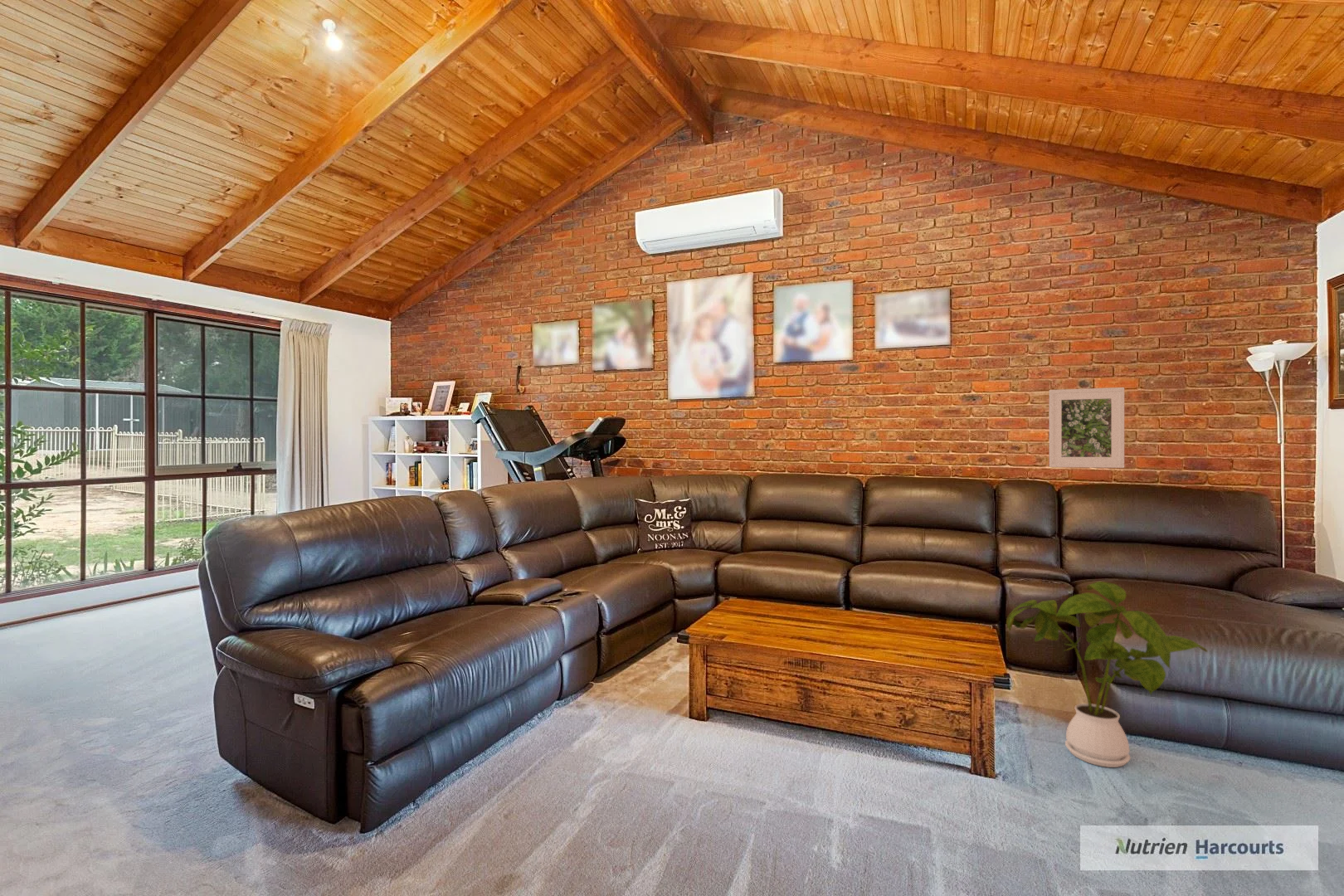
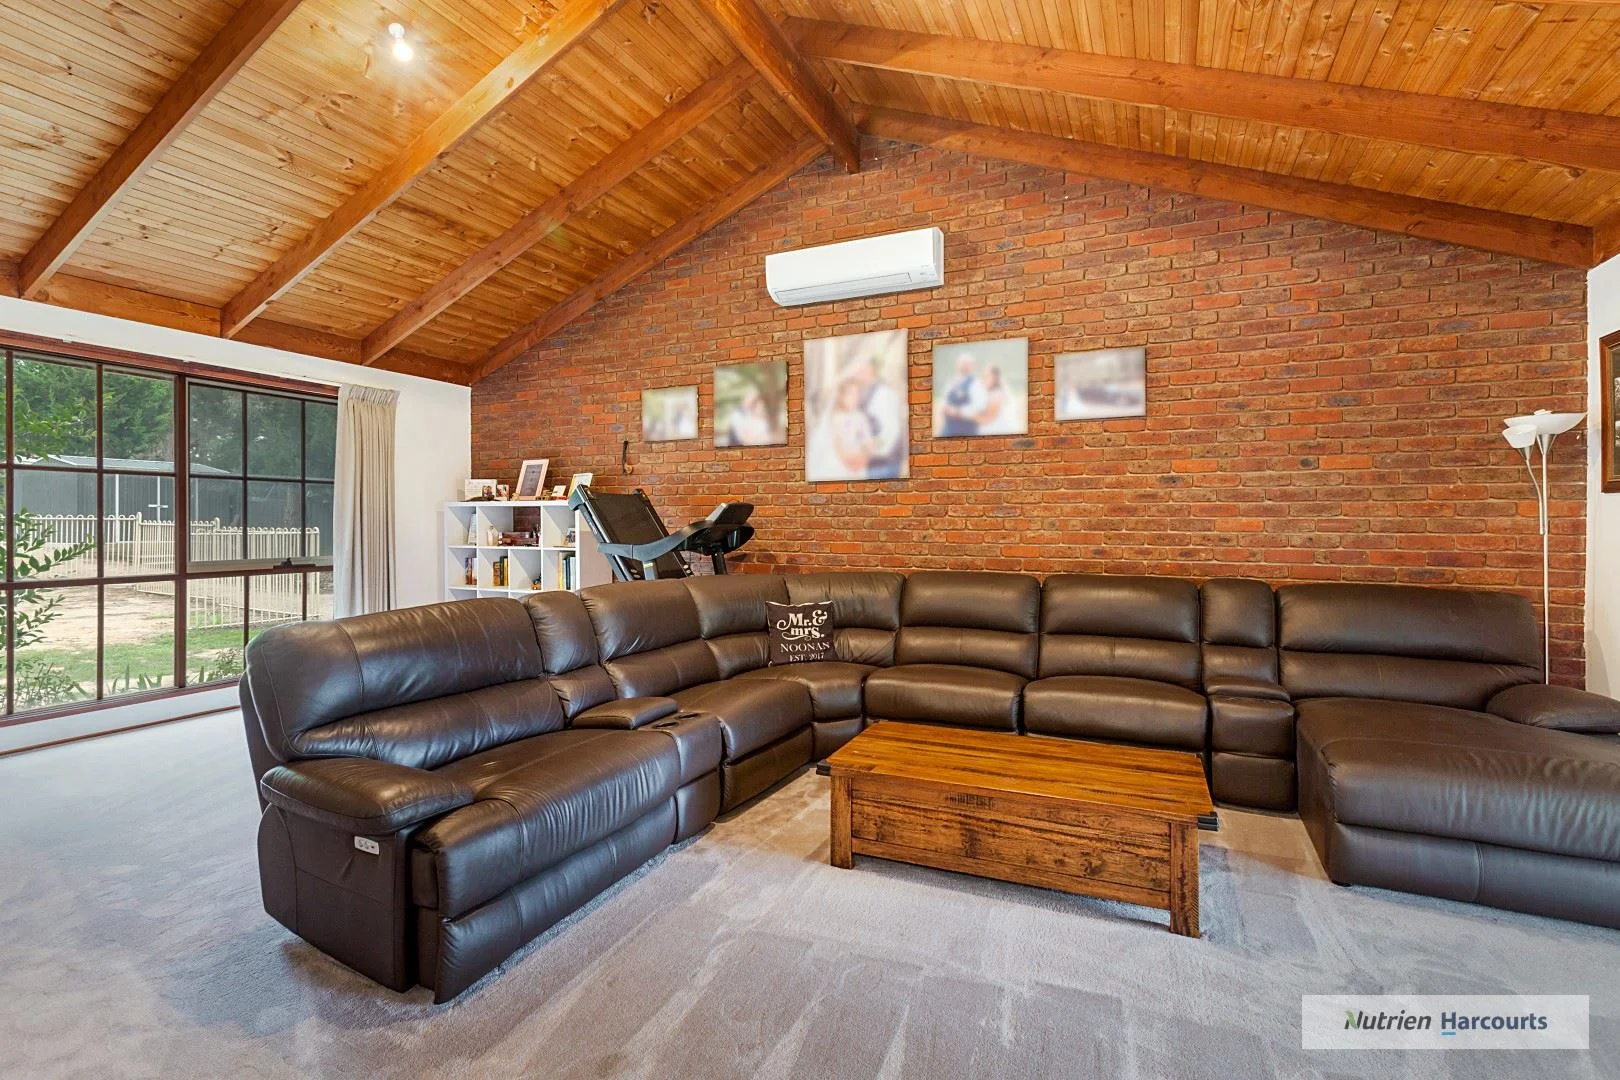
- house plant [1006,581,1209,768]
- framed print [1049,387,1125,469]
